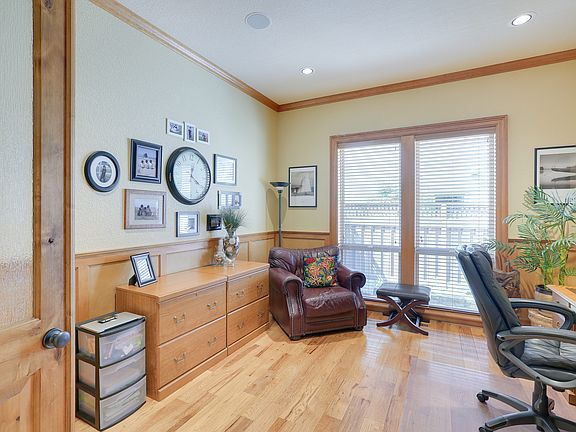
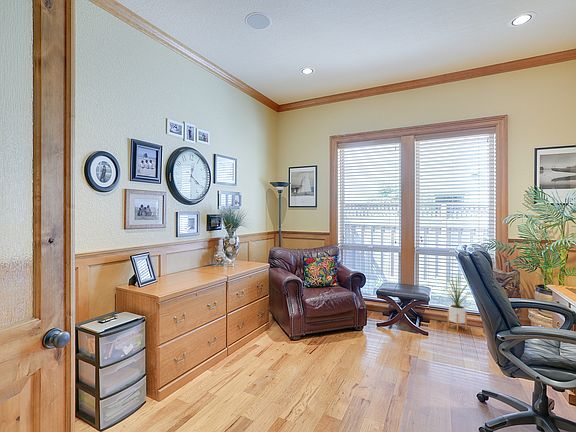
+ house plant [444,273,472,332]
